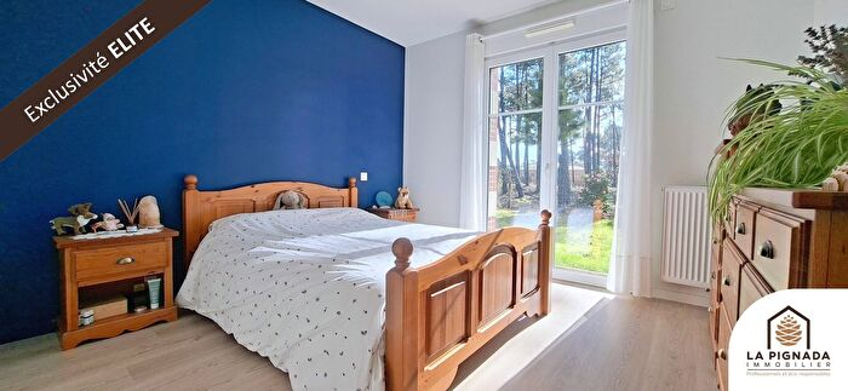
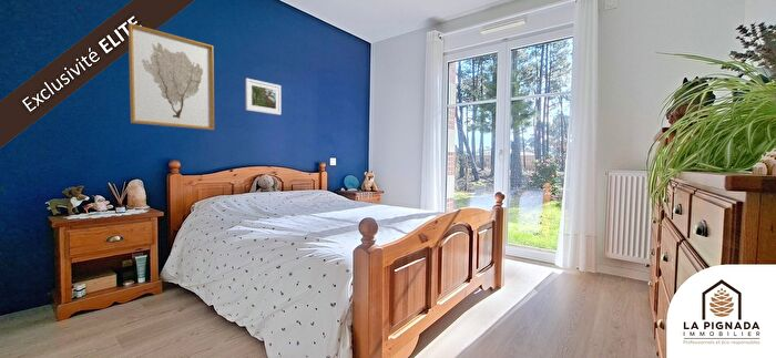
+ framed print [244,78,282,116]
+ wall art [127,22,215,131]
